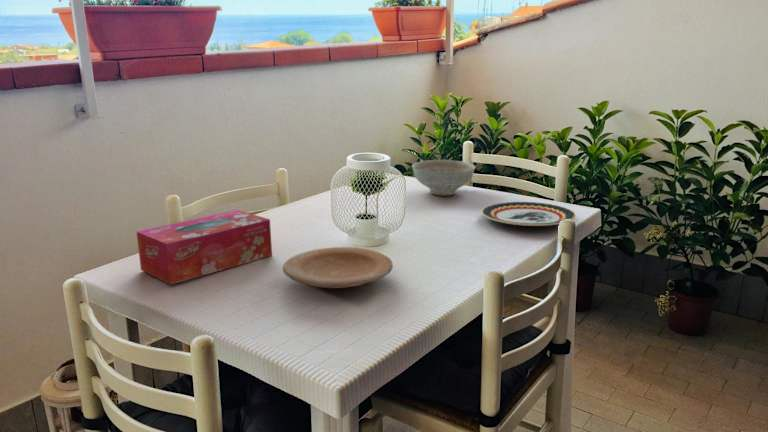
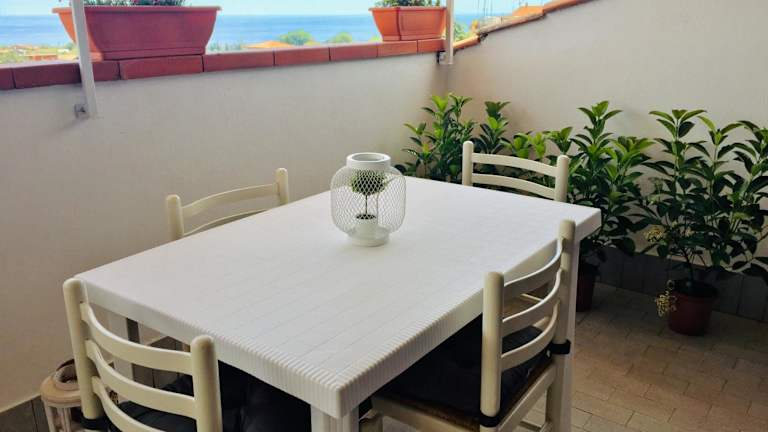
- decorative bowl [411,159,476,196]
- plate [281,246,394,289]
- plate [481,201,576,227]
- tissue box [136,209,273,285]
